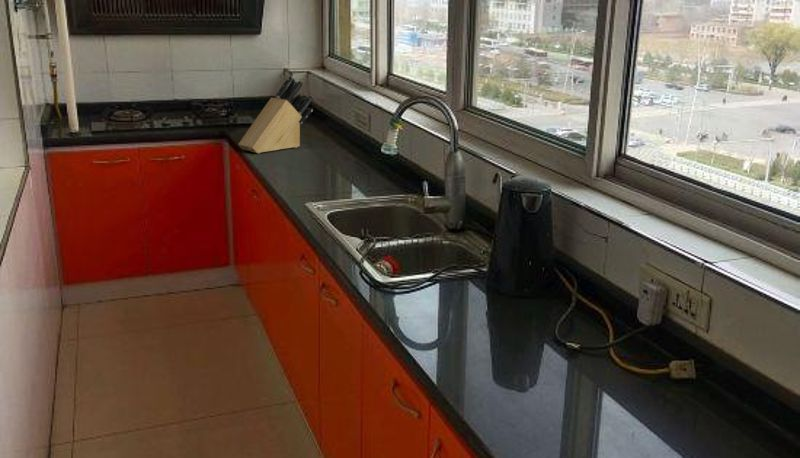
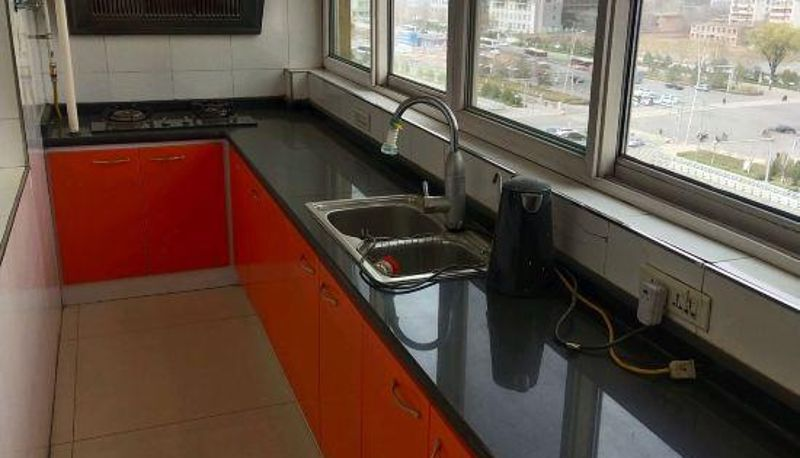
- knife block [237,75,315,154]
